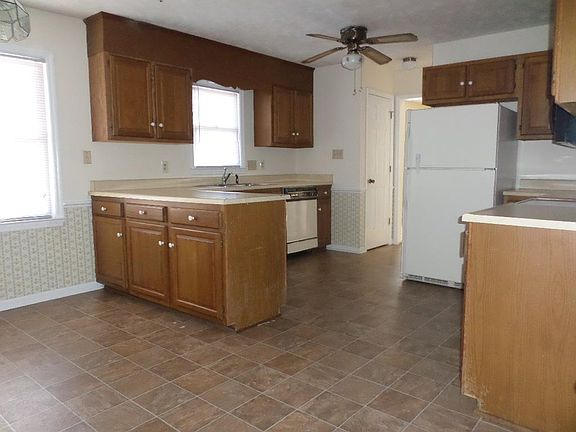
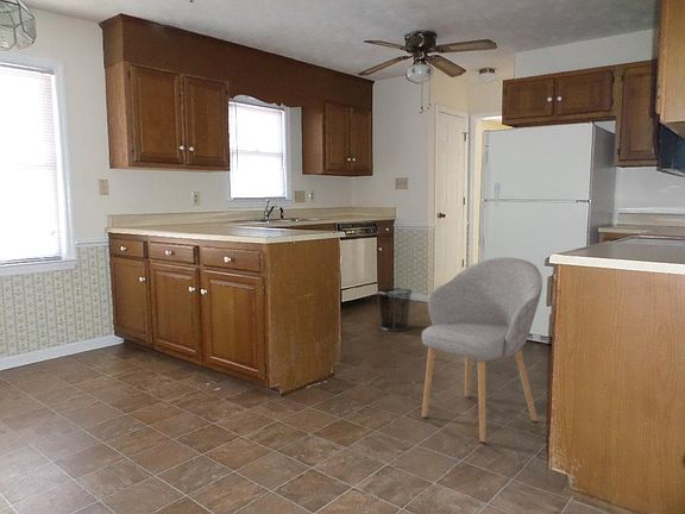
+ chair [421,257,543,444]
+ waste bin [376,287,413,332]
